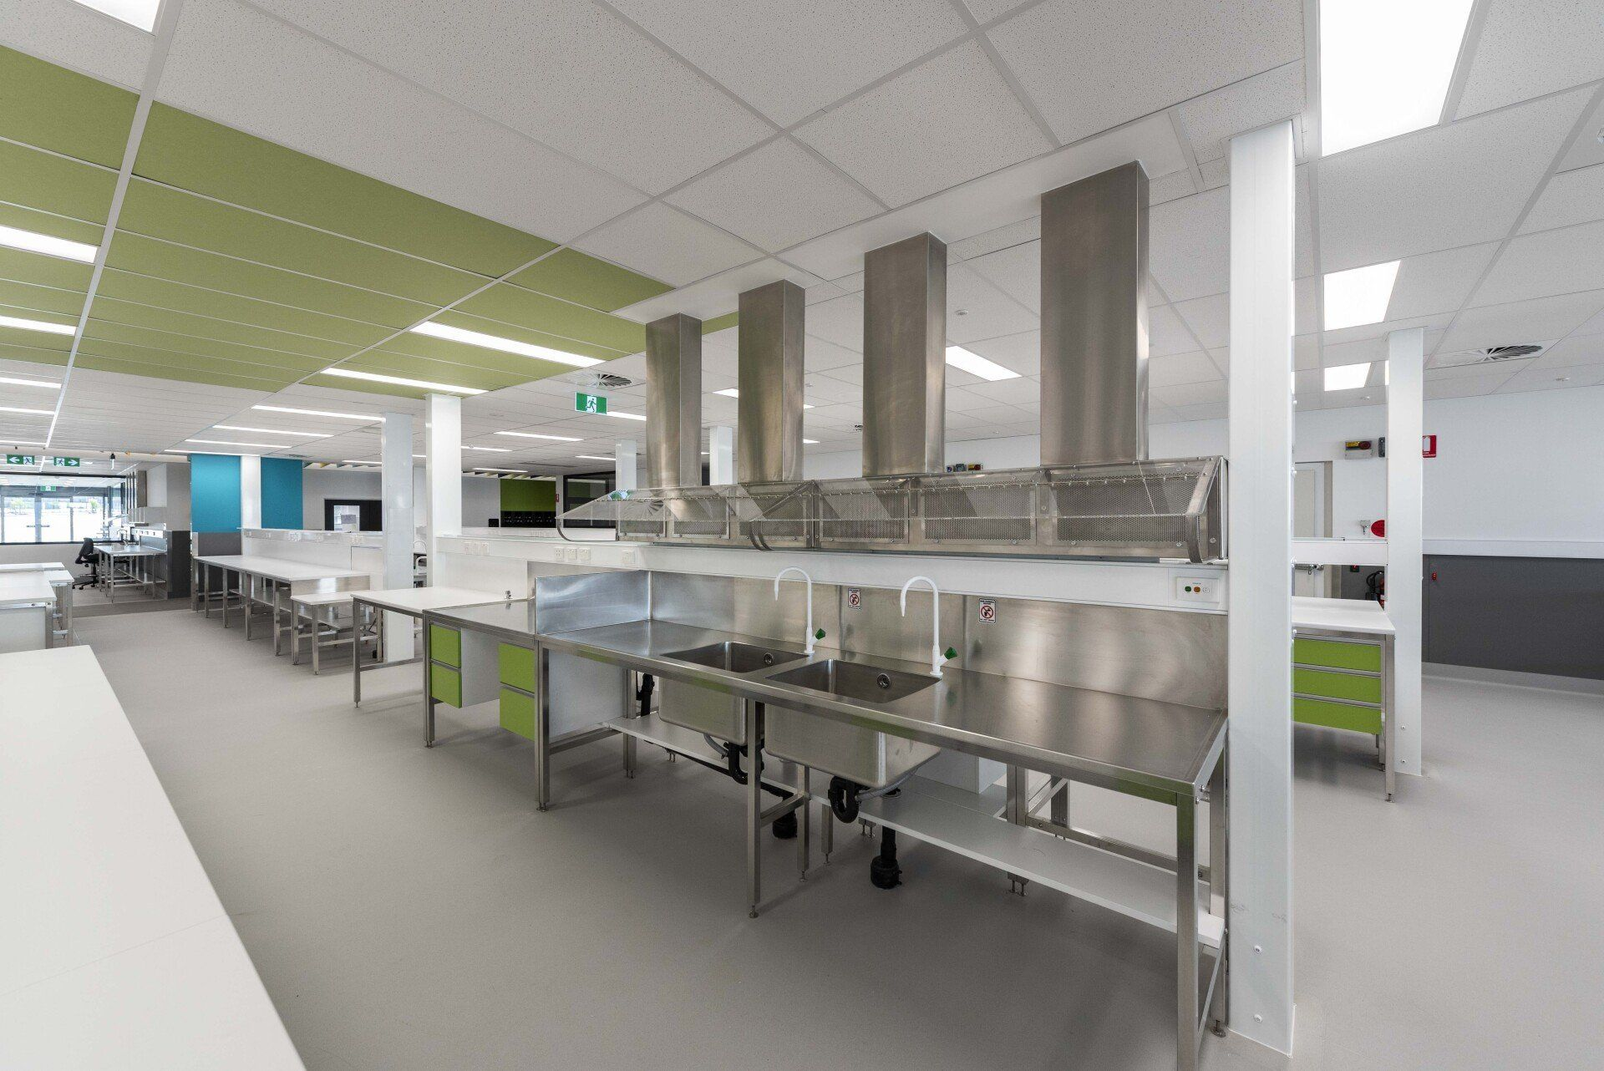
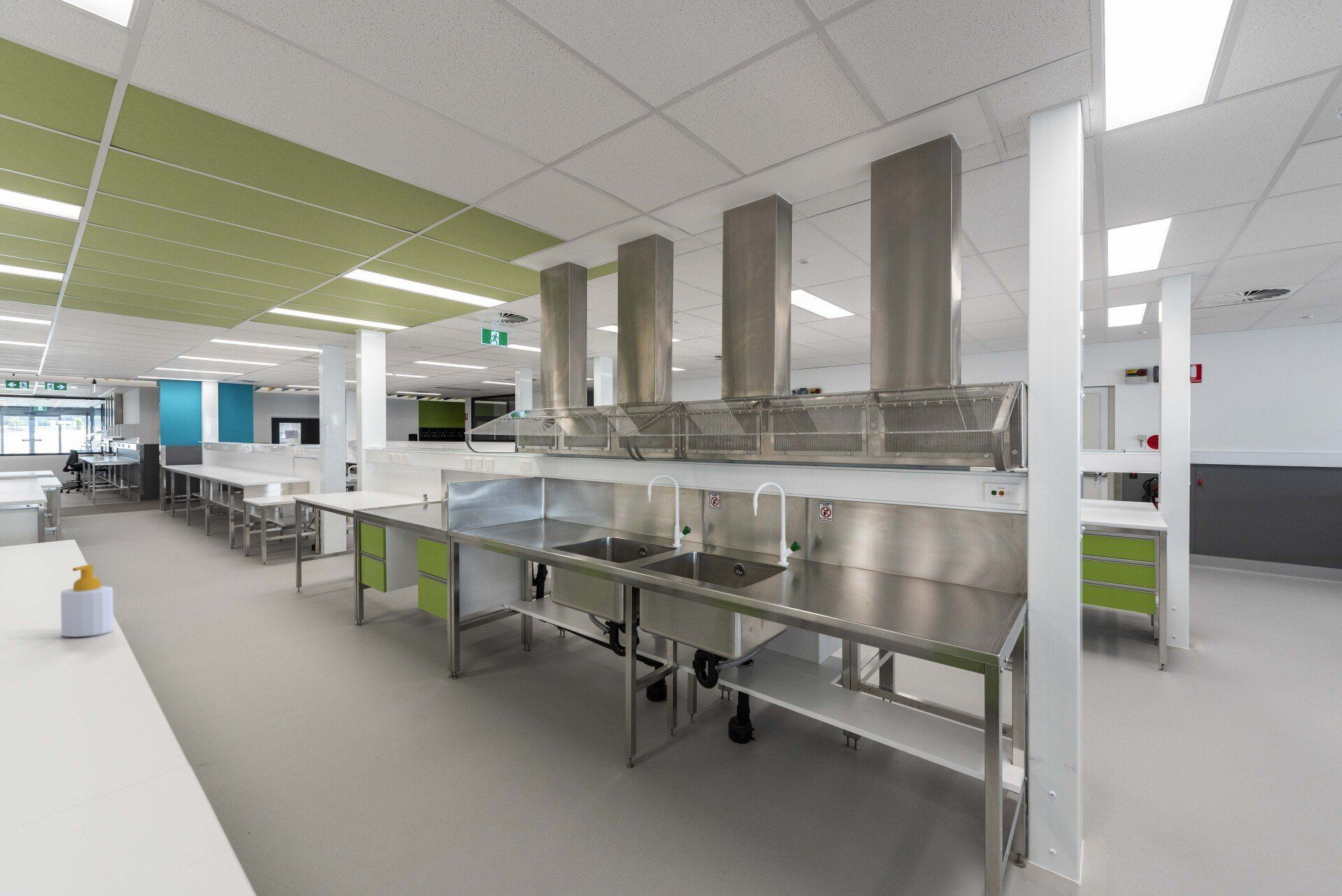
+ soap bottle [60,564,114,637]
